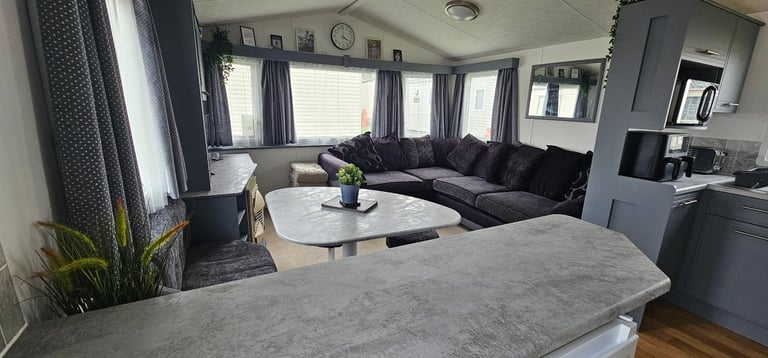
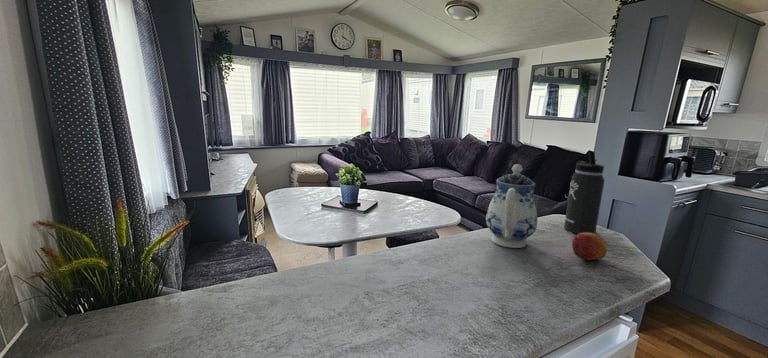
+ thermos bottle [563,150,606,234]
+ fruit [571,233,608,261]
+ teapot [485,163,538,249]
